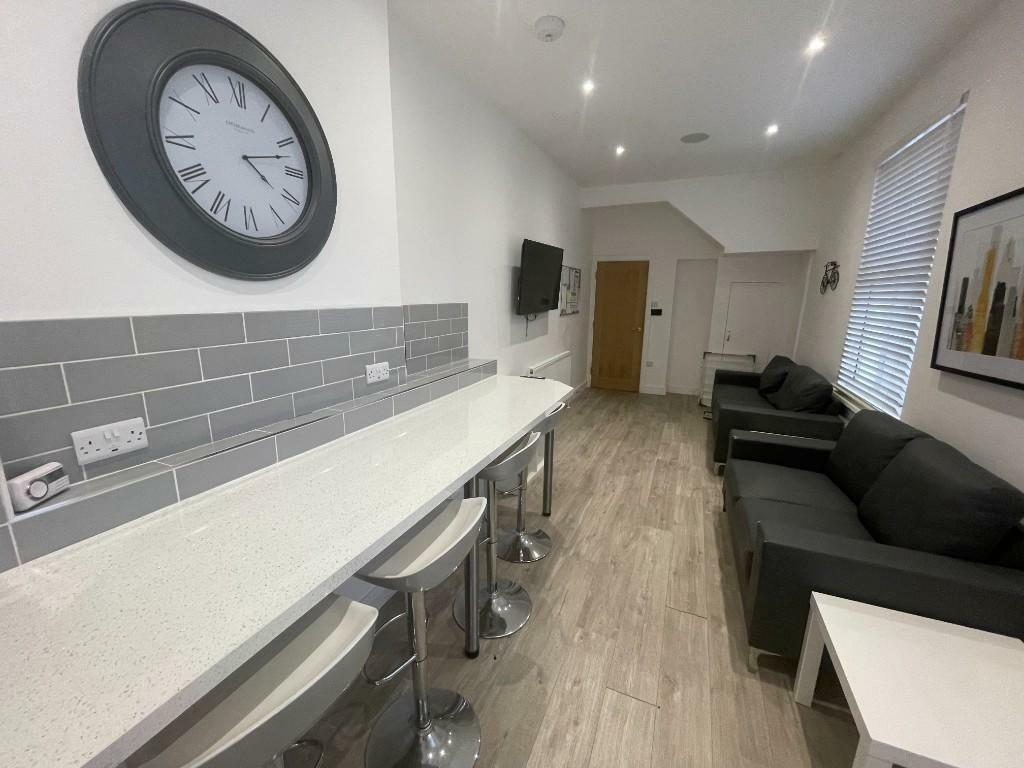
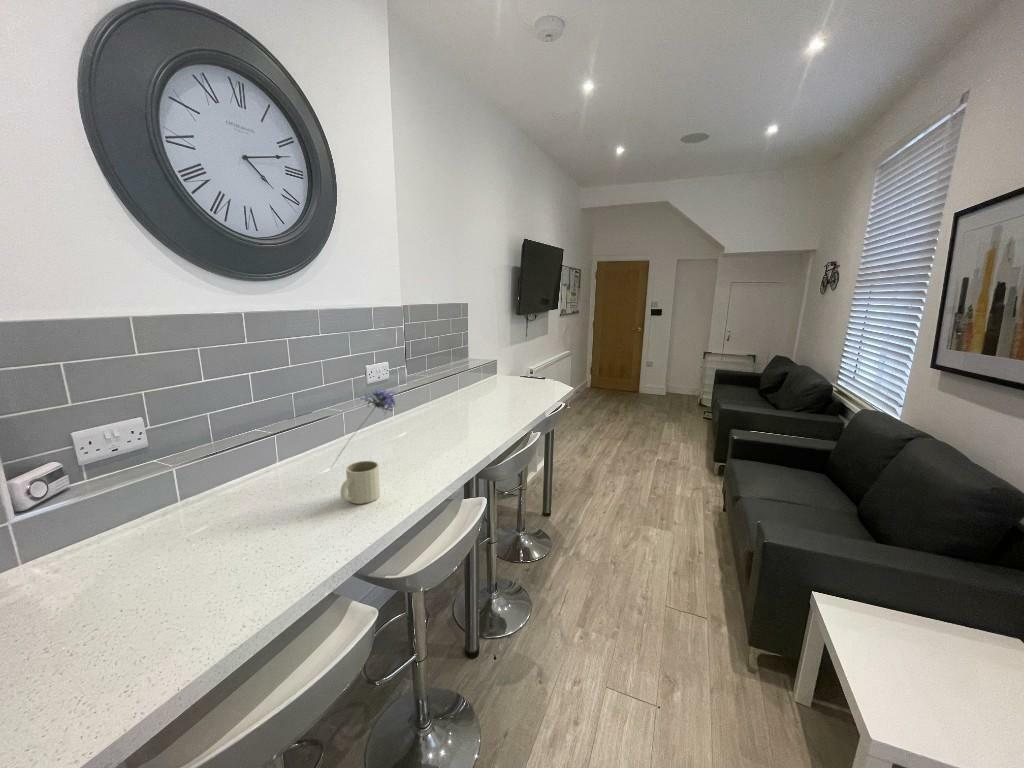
+ flower [329,388,397,471]
+ mug [339,460,381,505]
